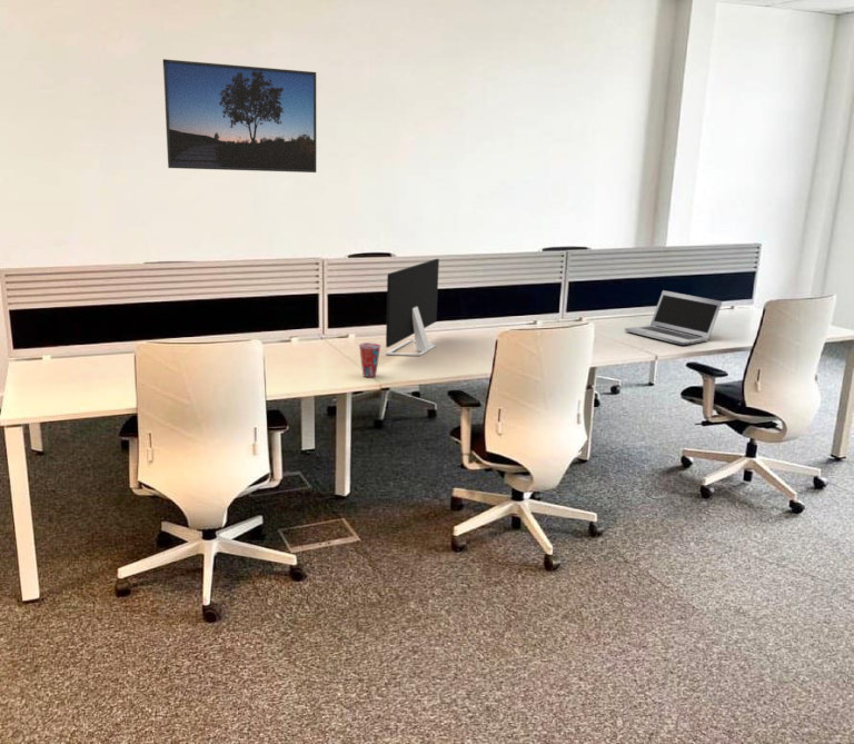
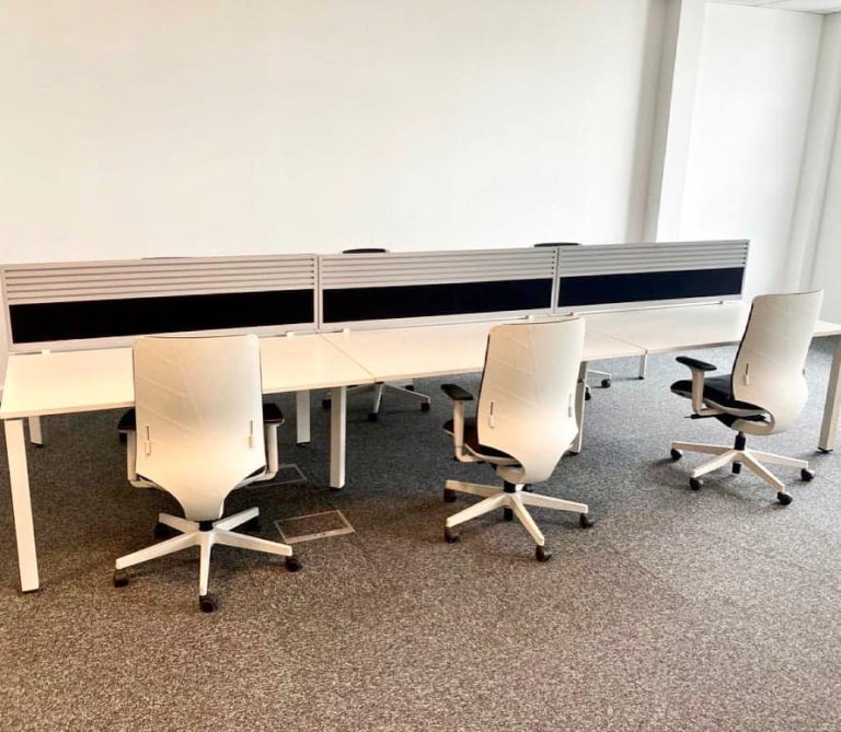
- laptop [624,289,724,346]
- cup [358,341,381,378]
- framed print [162,58,317,173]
- monitor [384,258,440,357]
